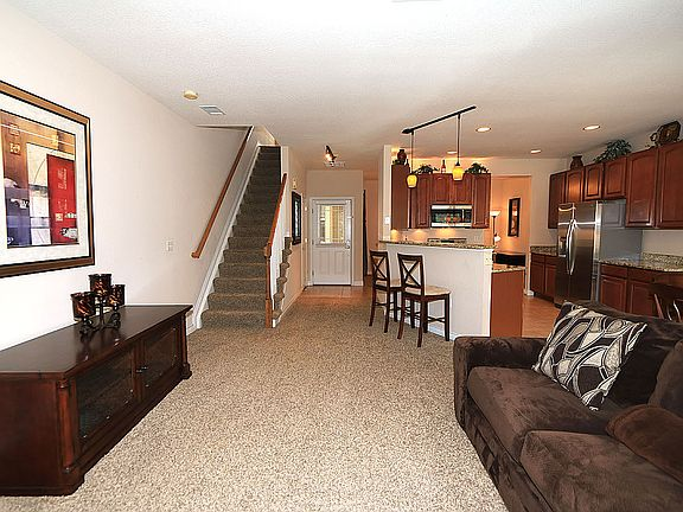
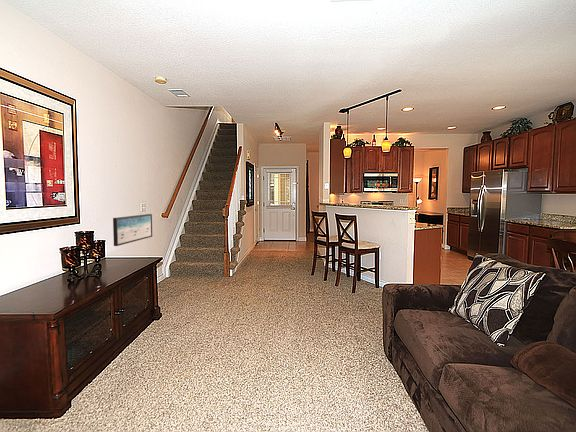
+ wall art [112,213,153,247]
